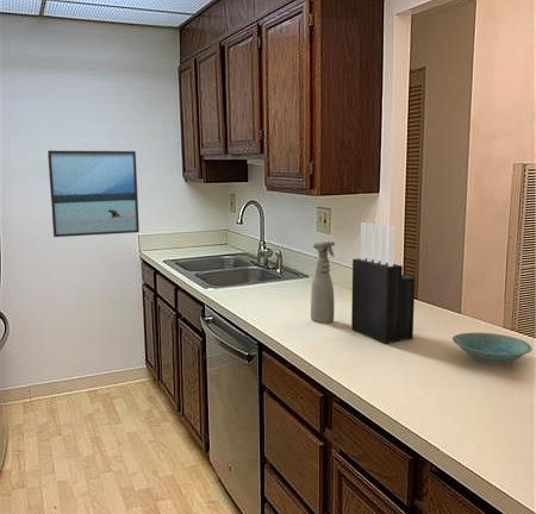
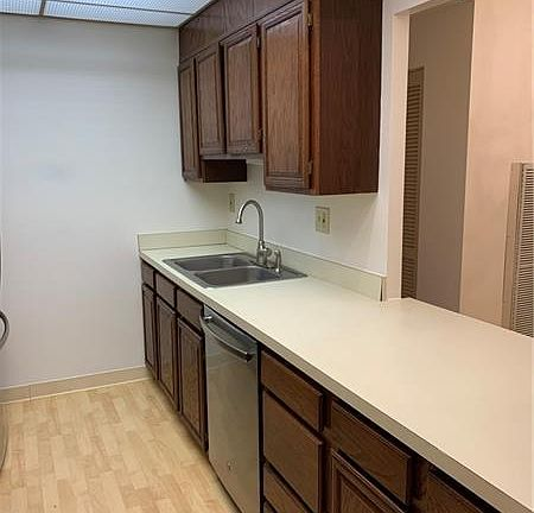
- bowl [451,331,534,365]
- spray bottle [310,239,336,325]
- knife block [350,221,416,345]
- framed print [46,150,141,238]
